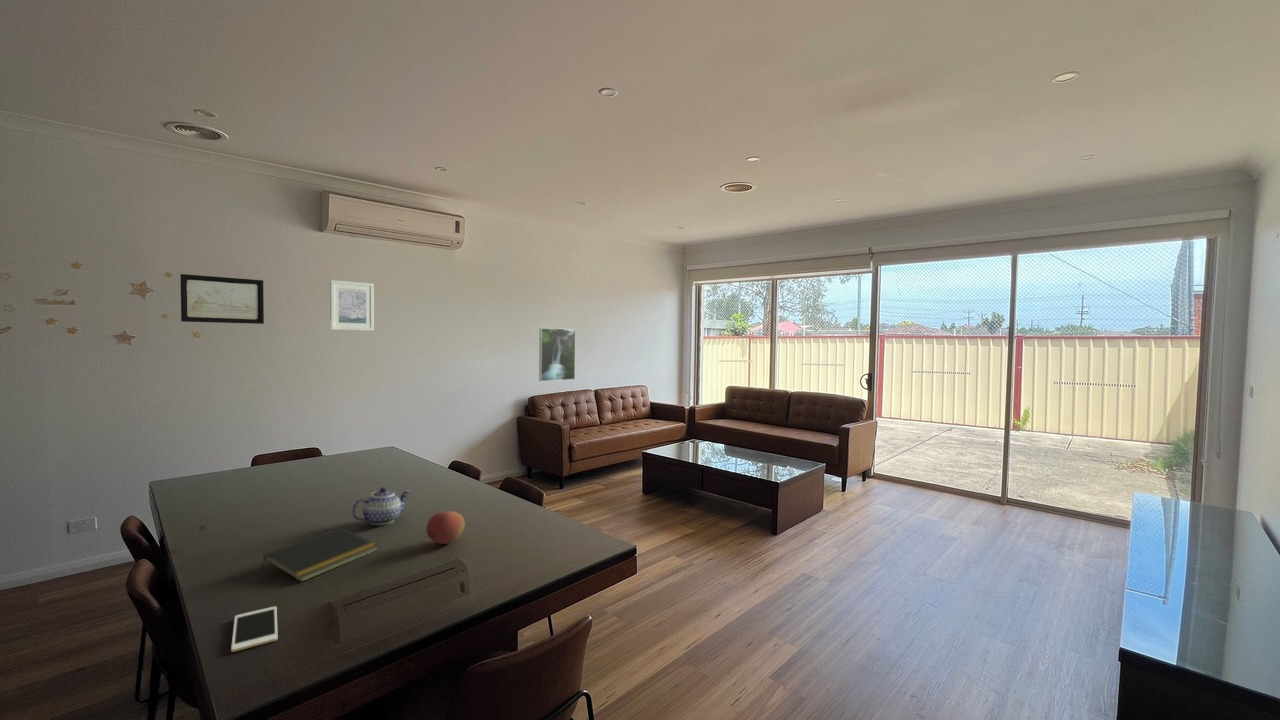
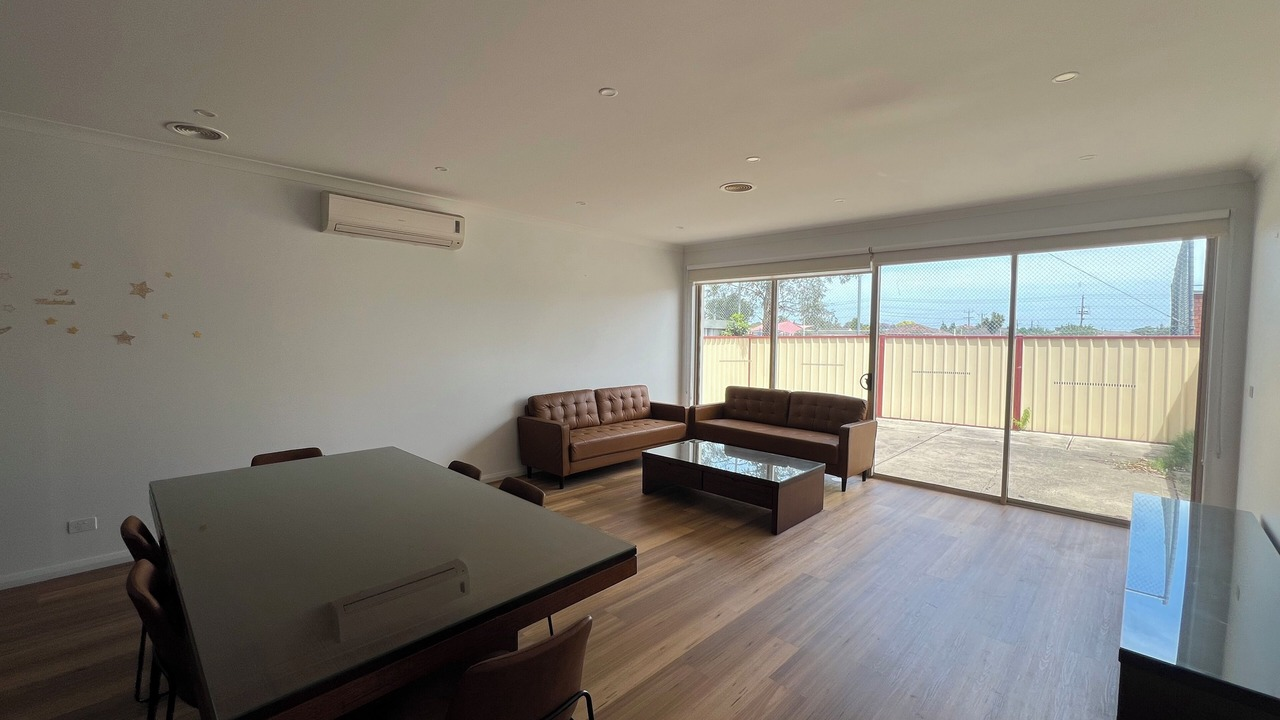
- fruit [425,510,466,545]
- cell phone [230,605,279,653]
- notepad [260,526,379,583]
- teapot [351,487,411,526]
- wall art [179,273,265,325]
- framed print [538,327,577,382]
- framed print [329,279,375,332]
